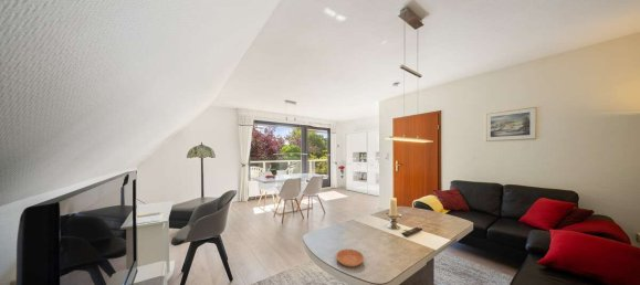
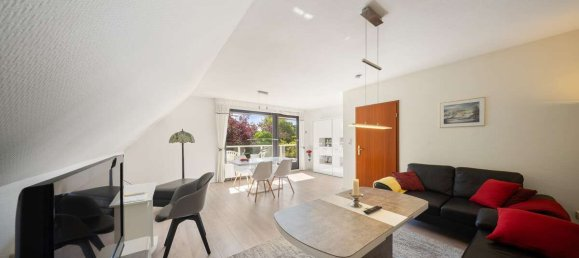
- saucer [335,247,365,268]
